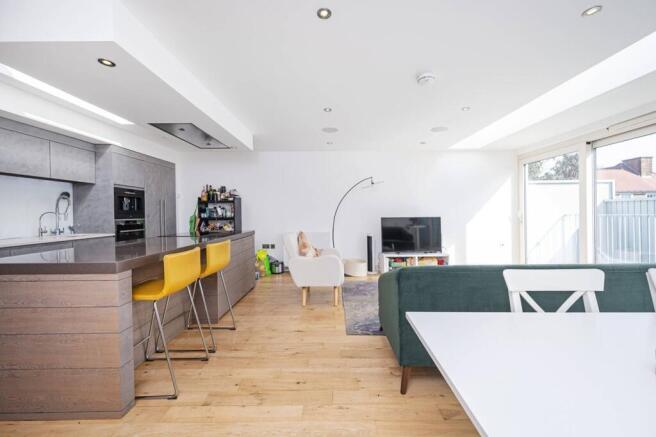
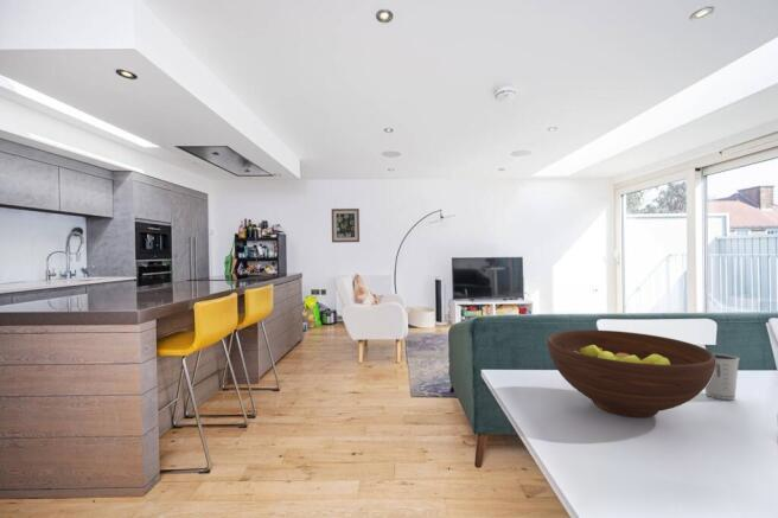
+ fruit bowl [547,328,716,418]
+ dixie cup [703,352,741,401]
+ wall art [331,207,361,244]
